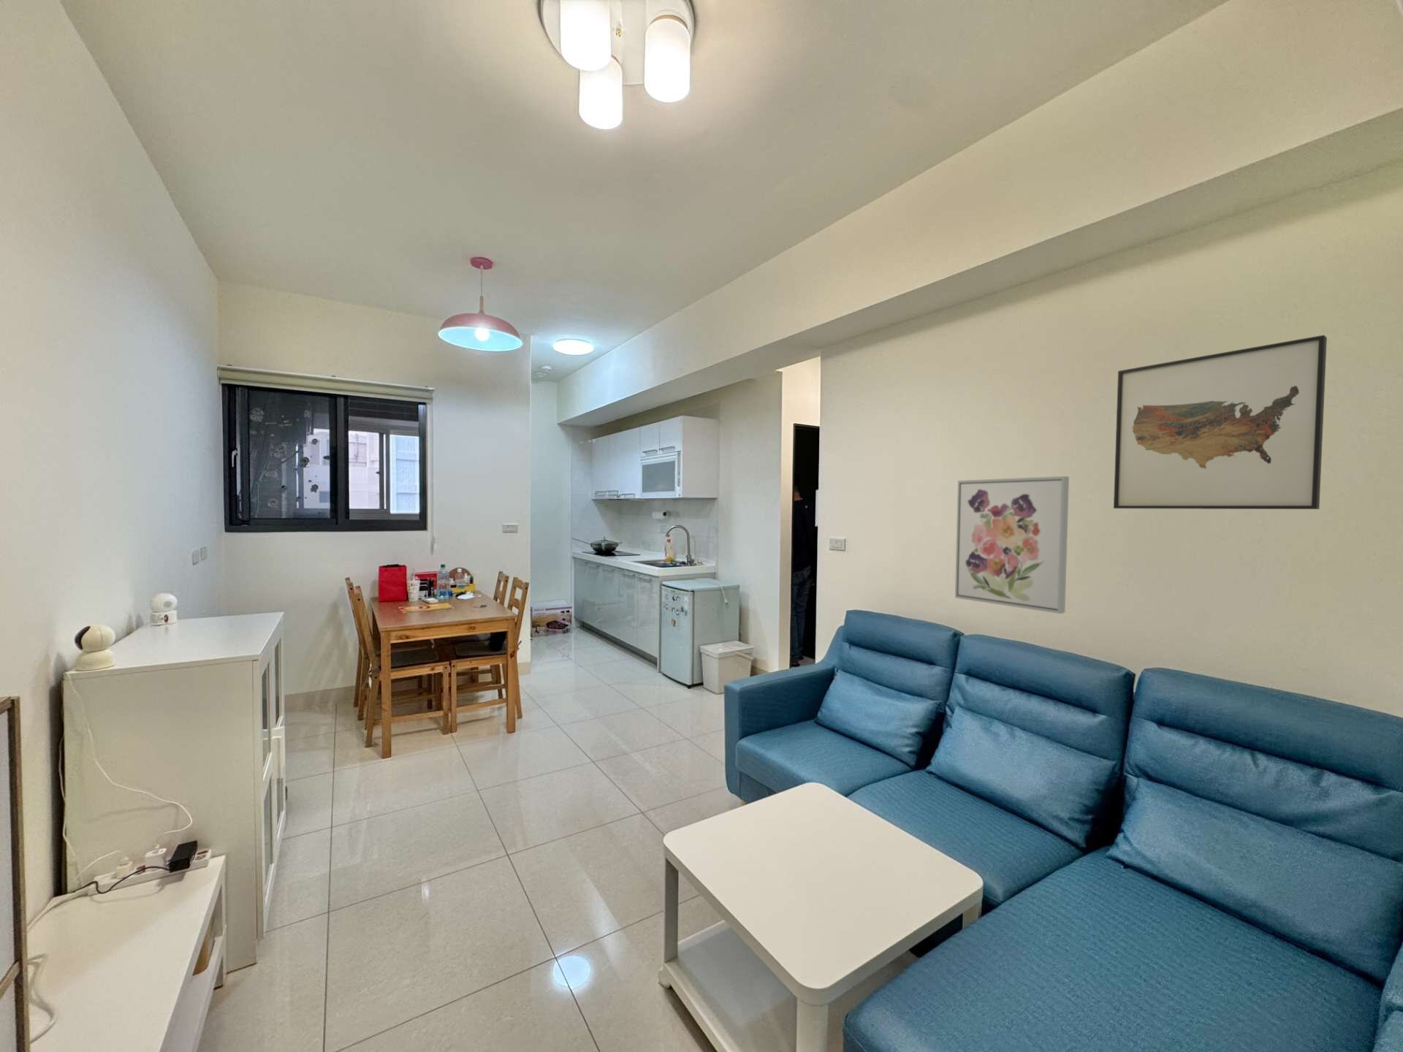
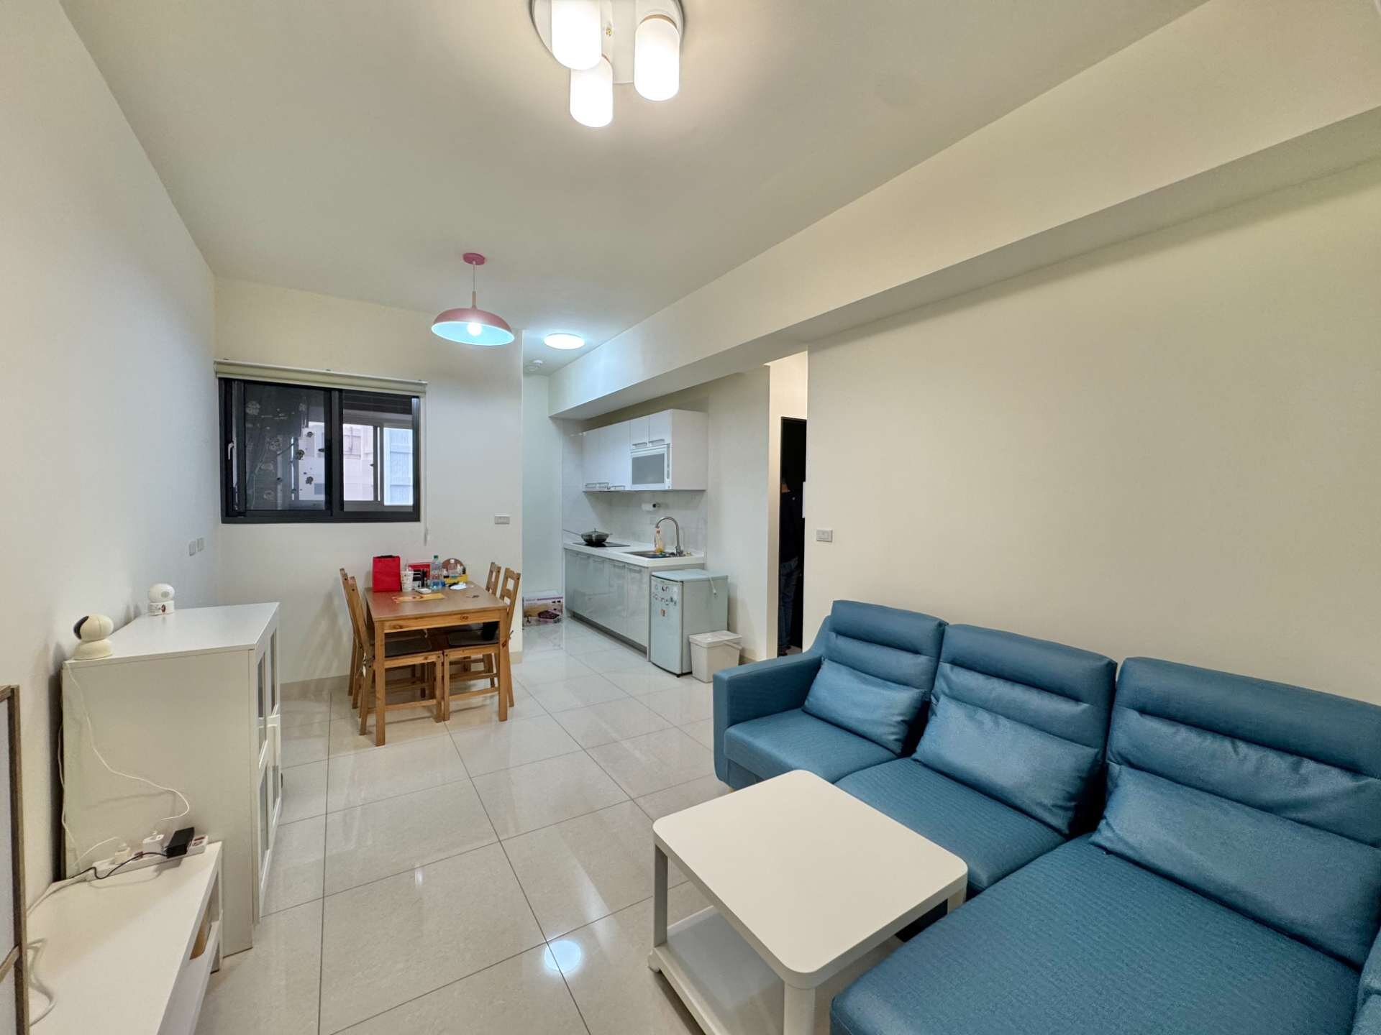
- wall art [1112,335,1328,509]
- wall art [954,475,1069,614]
